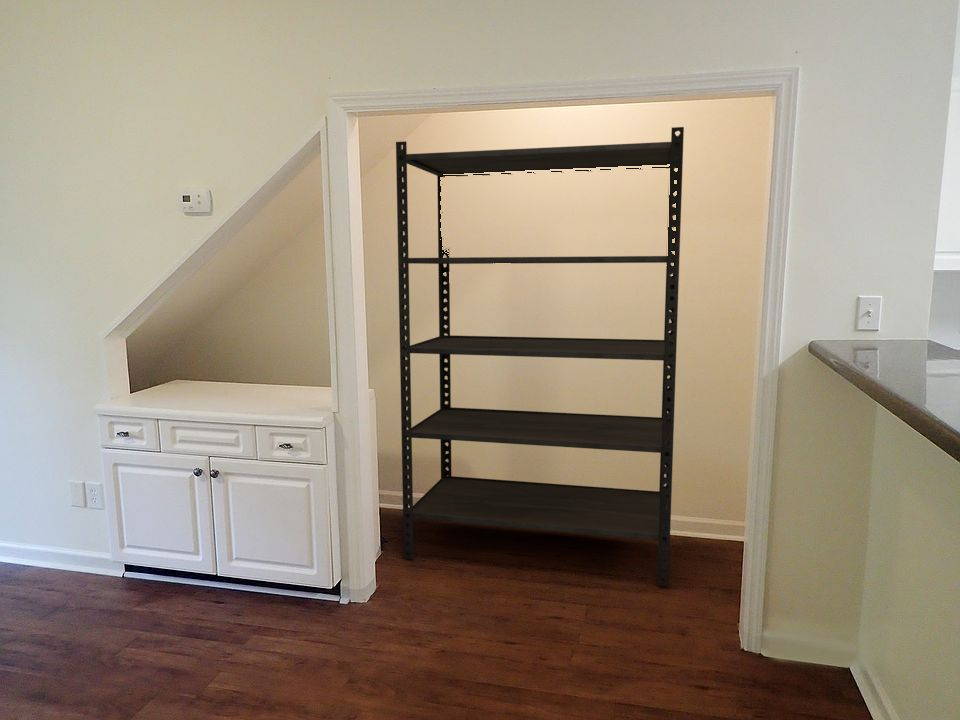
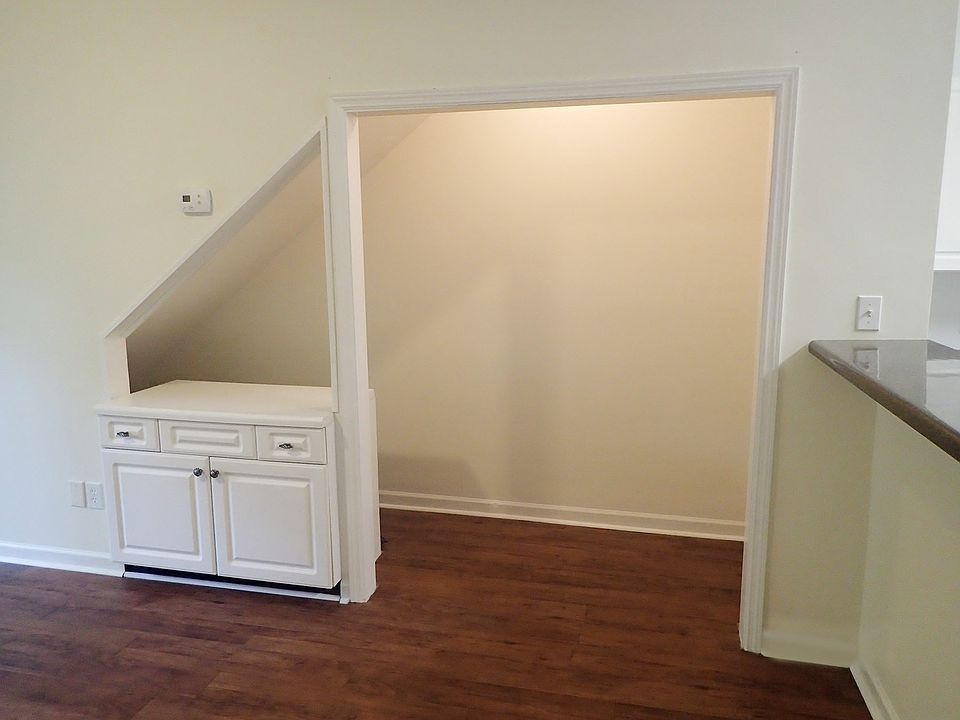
- shelving unit [395,126,685,587]
